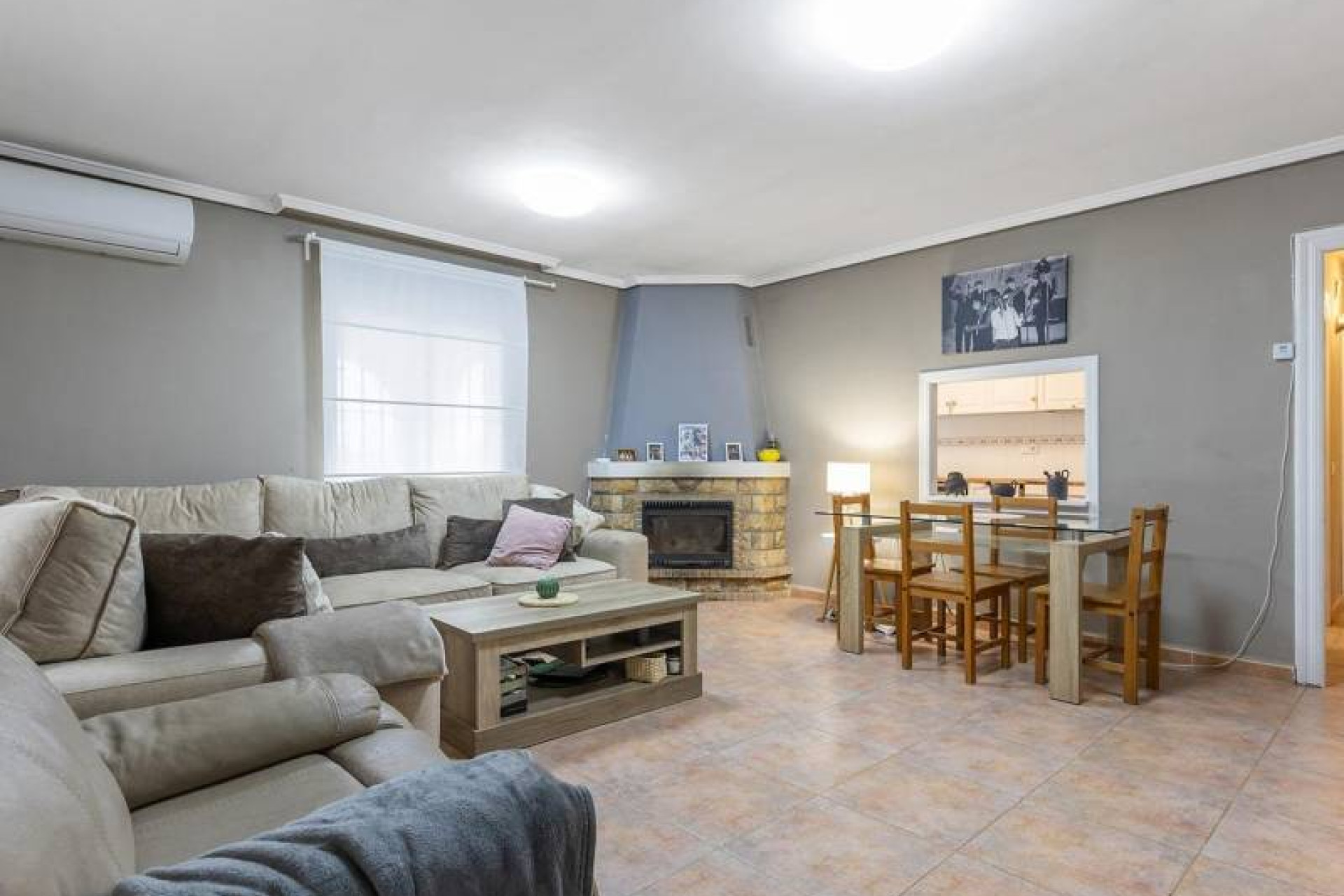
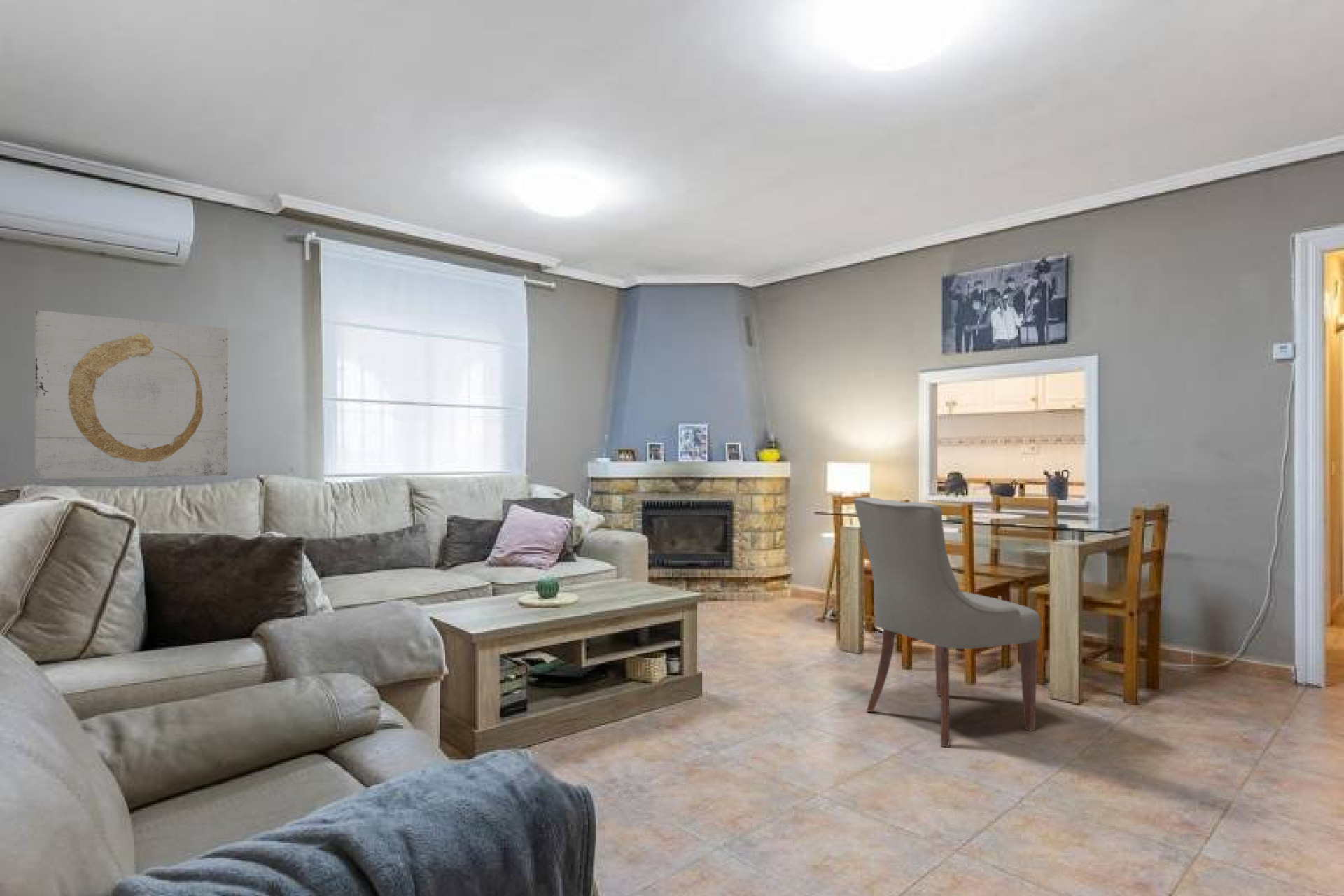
+ chair [853,496,1042,748]
+ wall art [34,309,229,479]
